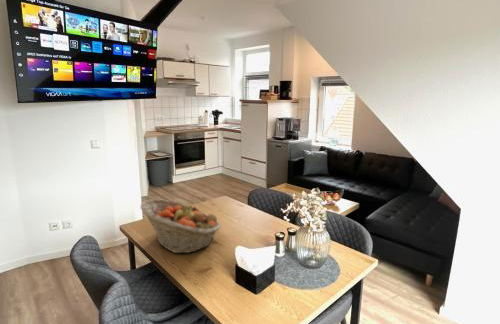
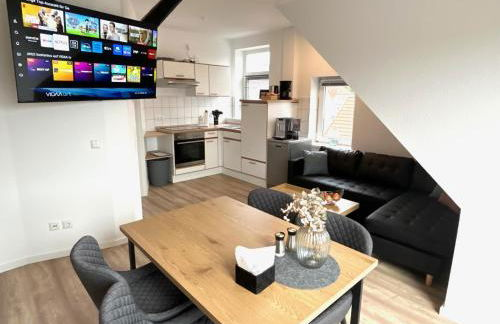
- fruit basket [139,198,222,254]
